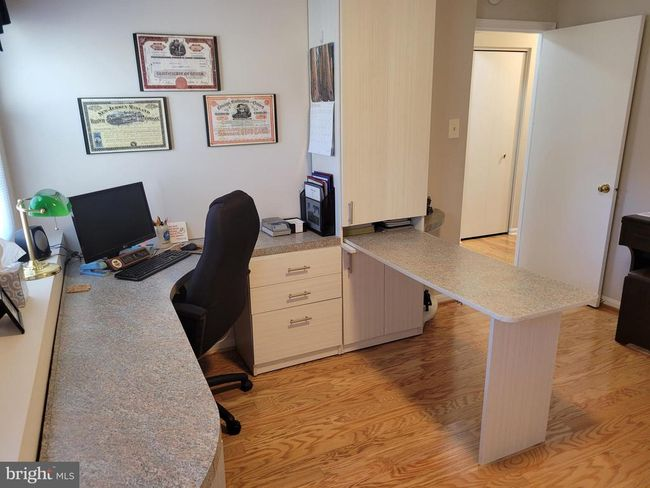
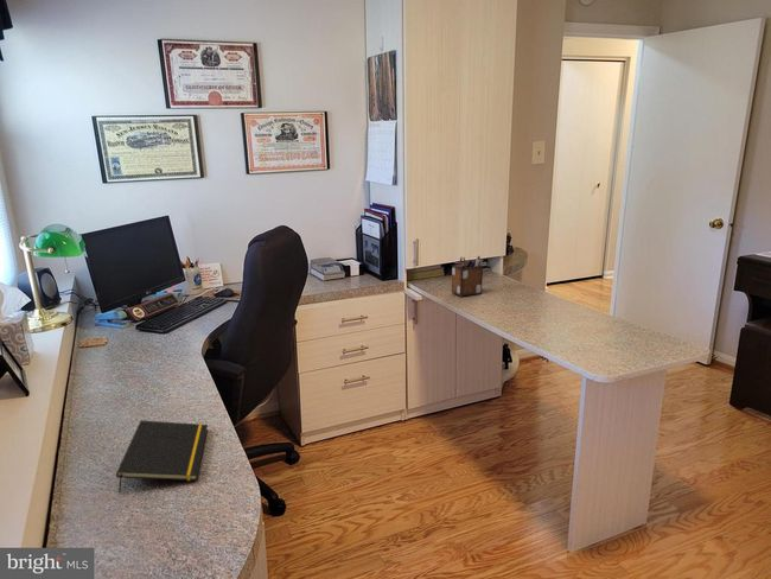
+ notepad [115,420,209,494]
+ desk organizer [451,255,484,298]
